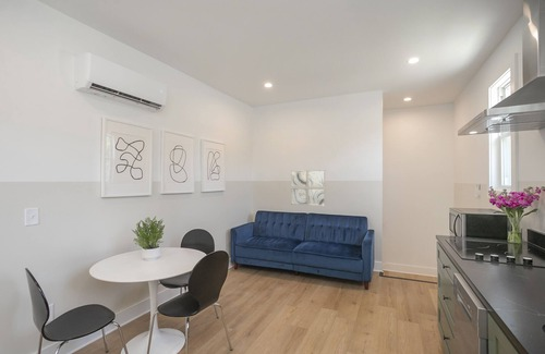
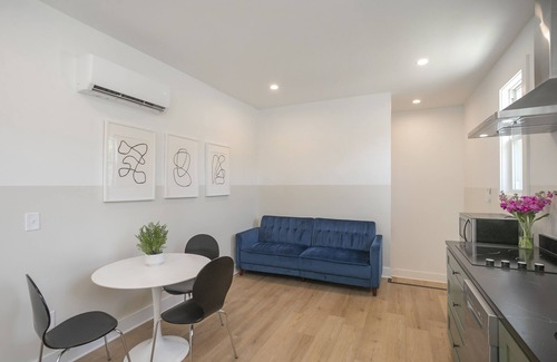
- wall art [290,169,326,207]
